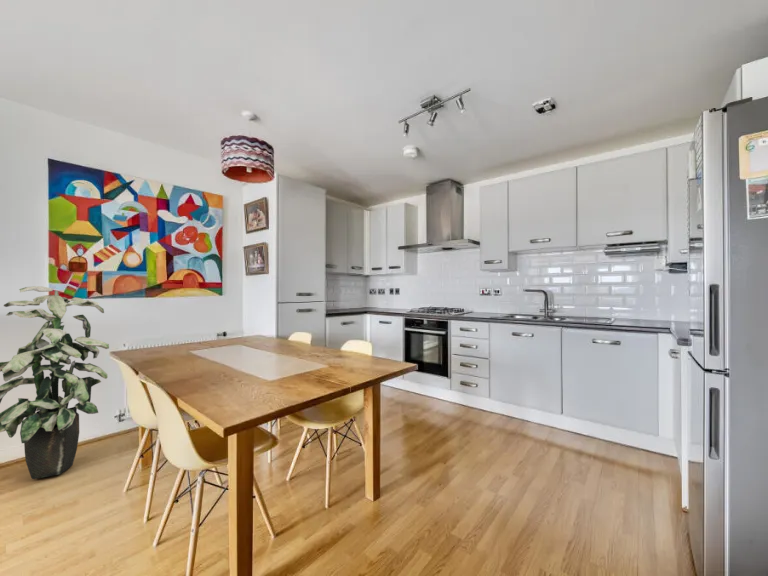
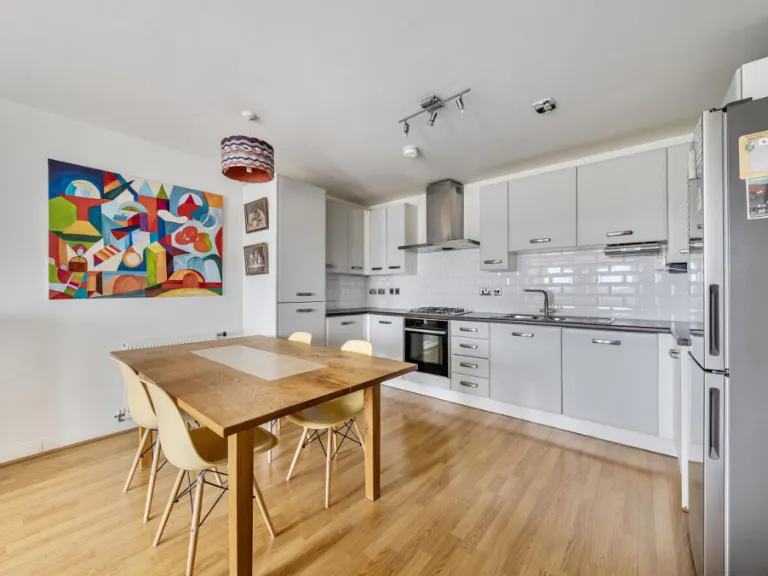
- indoor plant [0,285,110,480]
